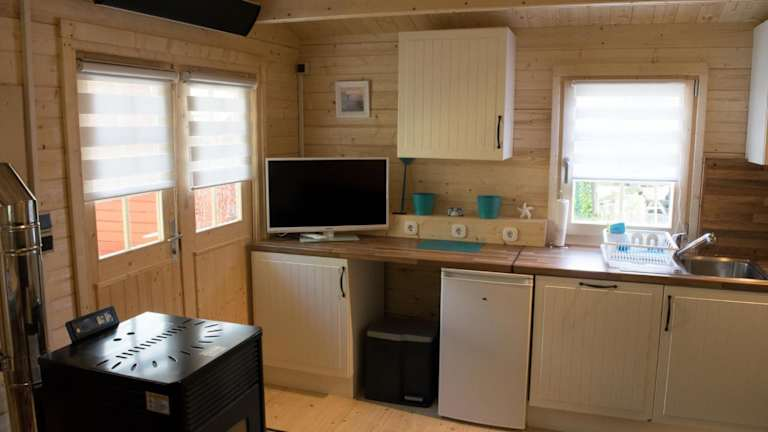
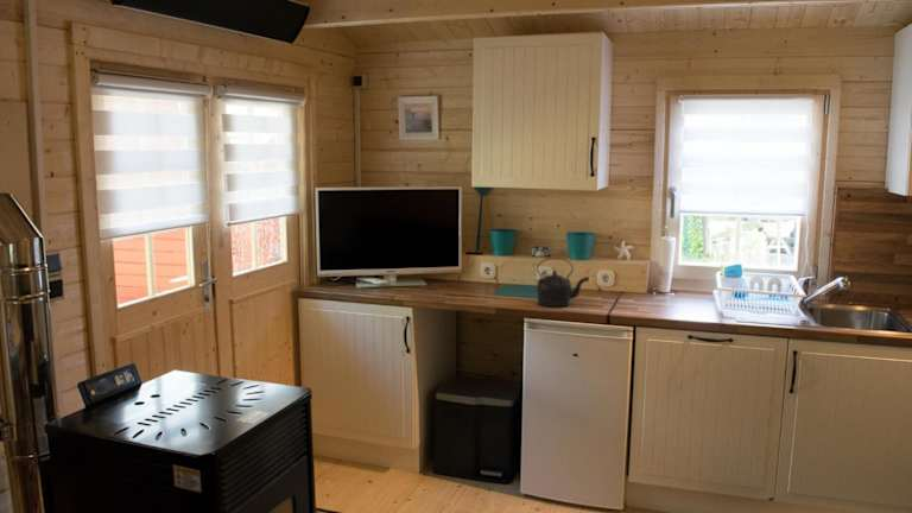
+ kettle [536,256,590,308]
